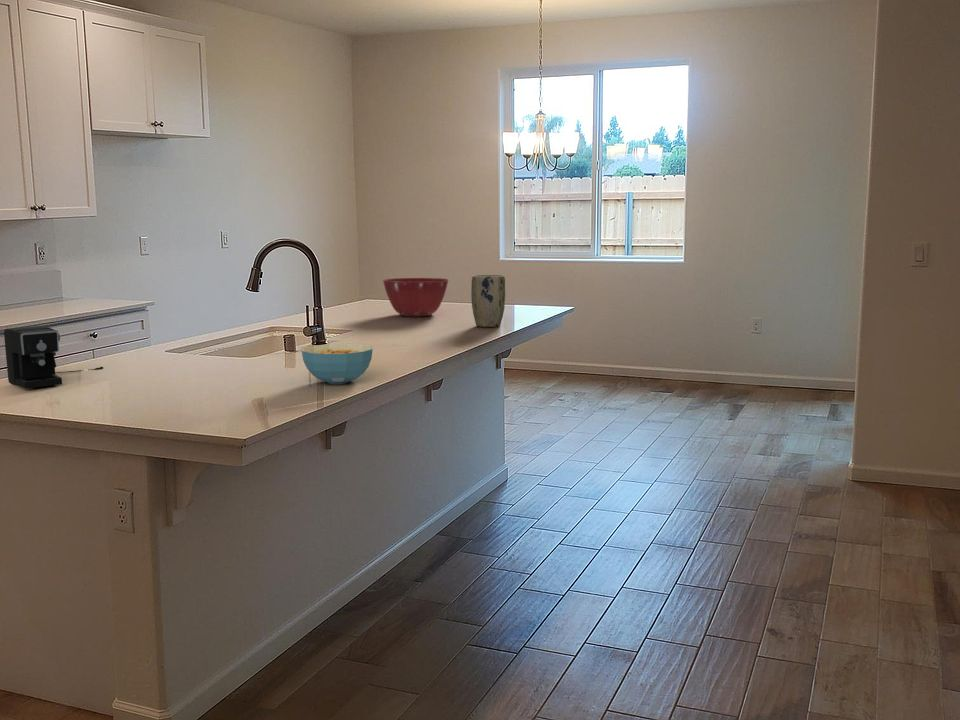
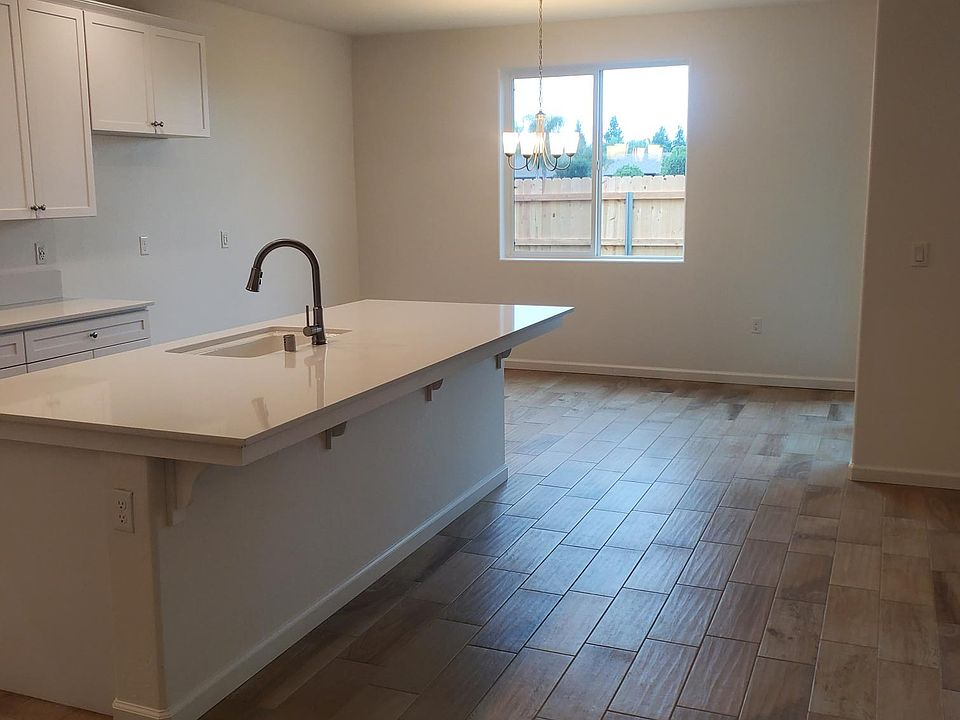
- plant pot [470,274,506,328]
- mixing bowl [381,277,450,317]
- coffee maker [3,325,104,389]
- cereal bowl [301,343,374,385]
